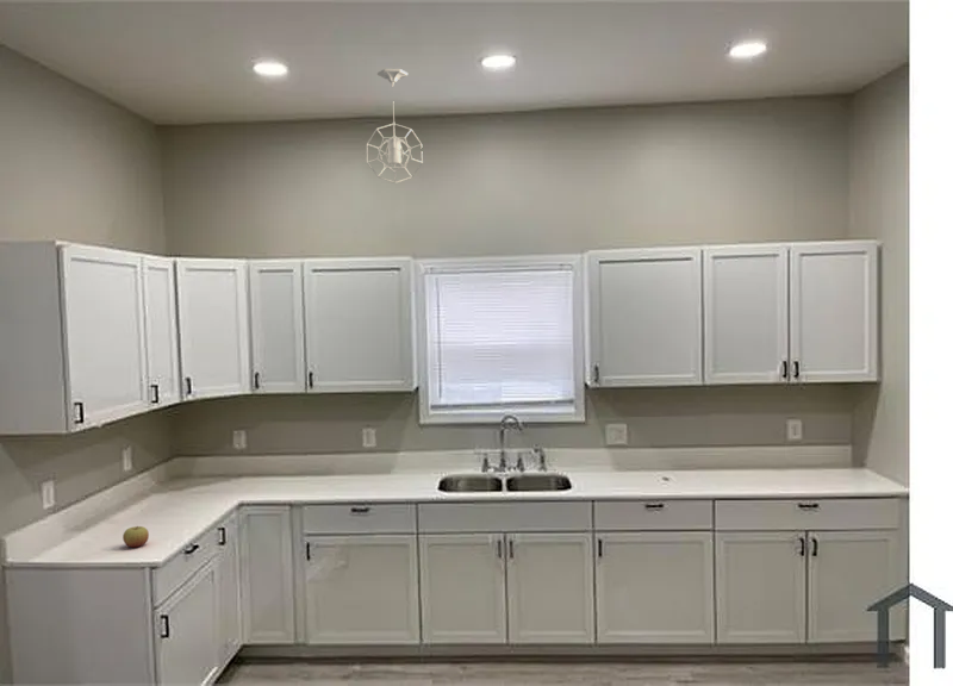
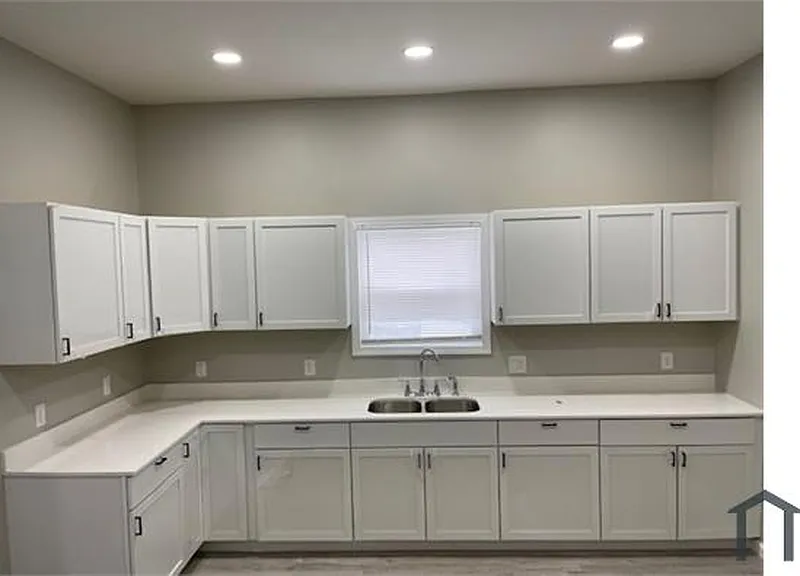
- apple [122,525,150,548]
- pendant light [366,68,424,185]
